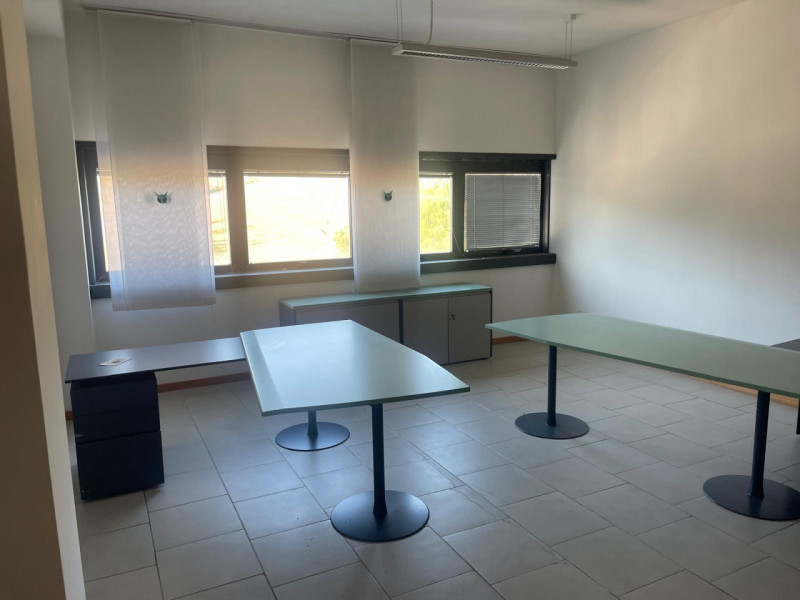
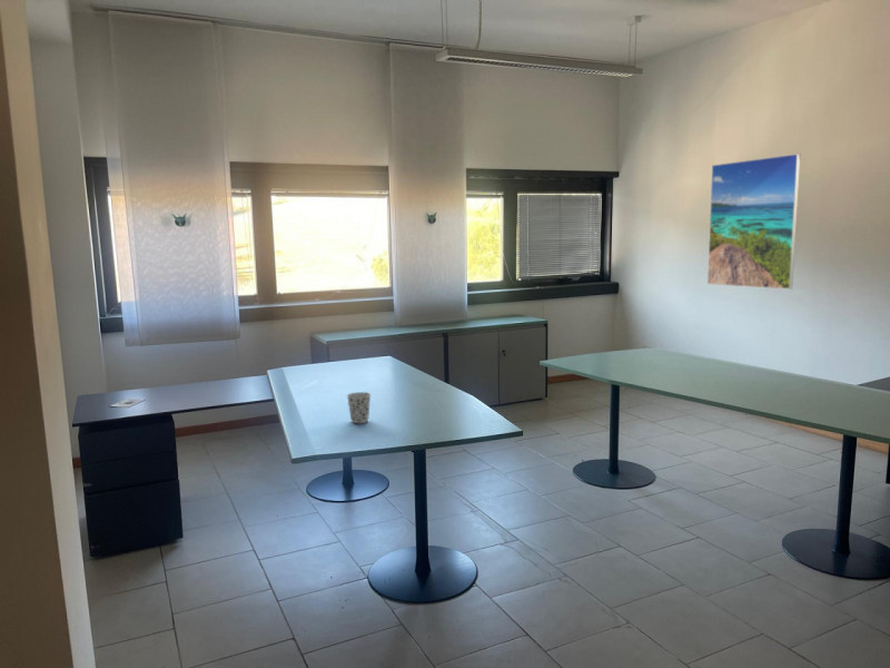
+ cup [346,391,372,424]
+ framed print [706,153,801,291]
